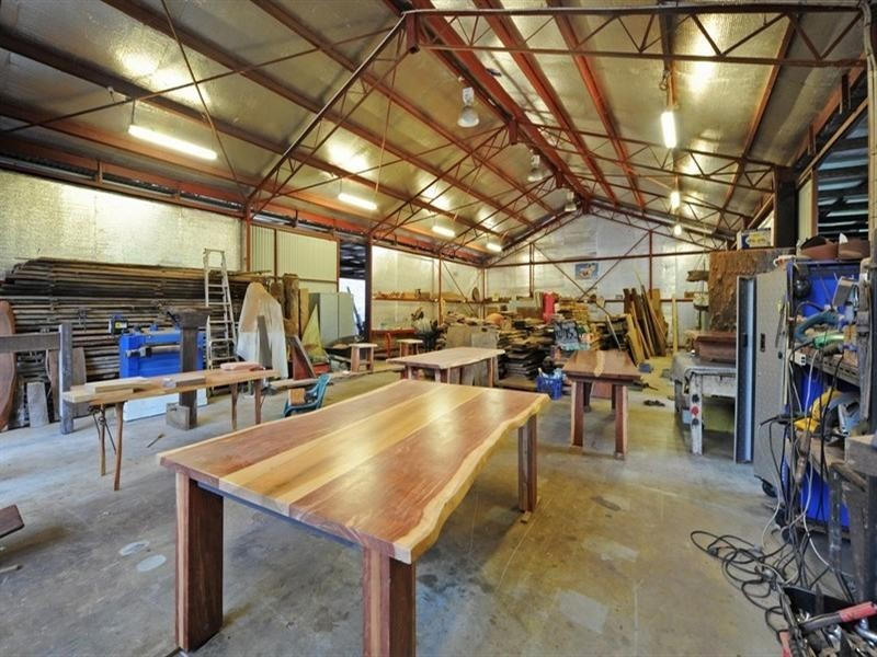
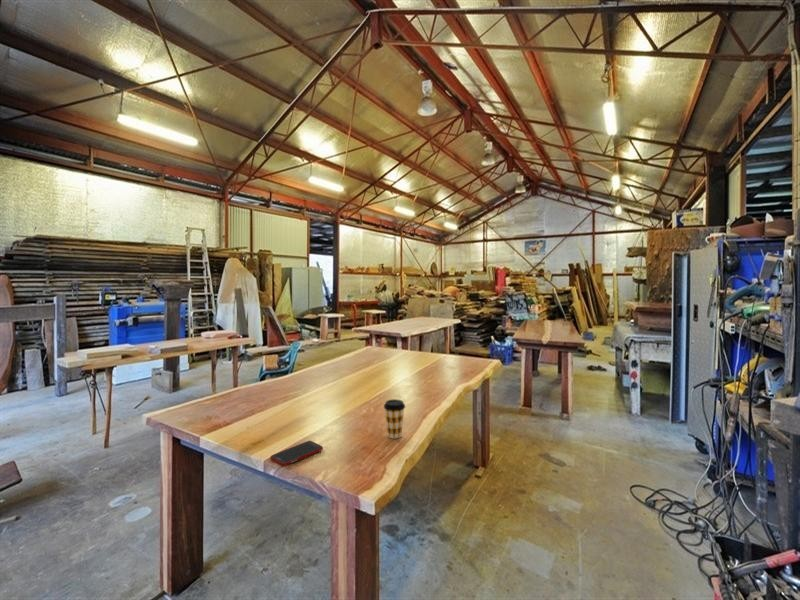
+ cell phone [270,440,324,467]
+ coffee cup [383,398,406,439]
